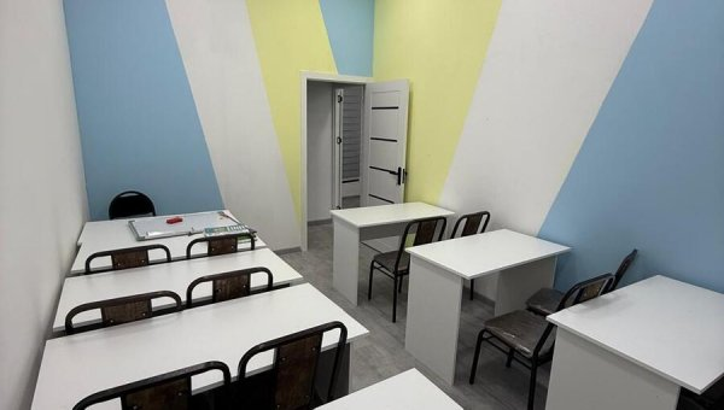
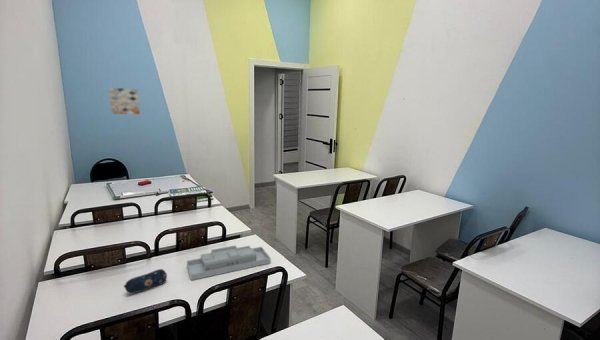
+ desk organizer [186,244,272,281]
+ wall art [108,87,141,115]
+ pencil case [123,268,168,295]
